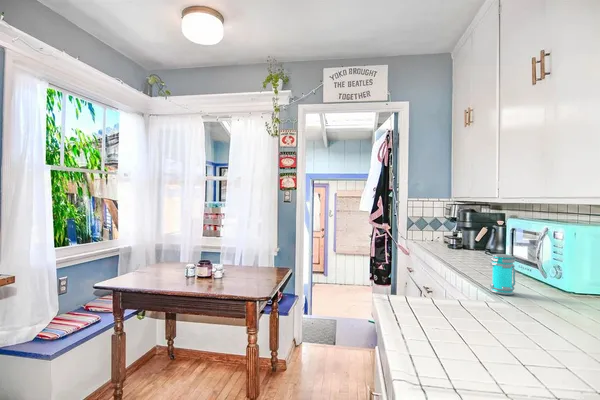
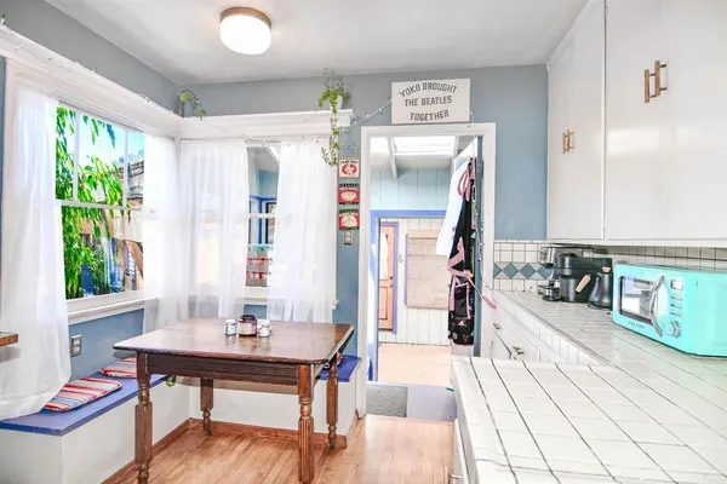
- jar [489,253,516,296]
